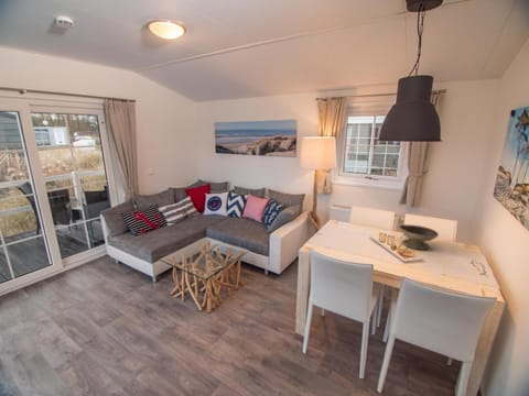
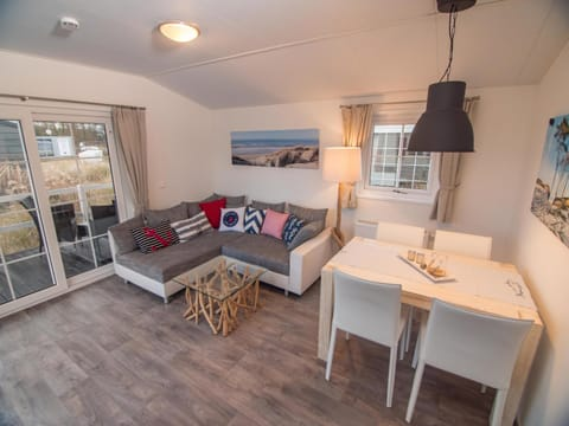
- decorative bowl [398,223,440,251]
